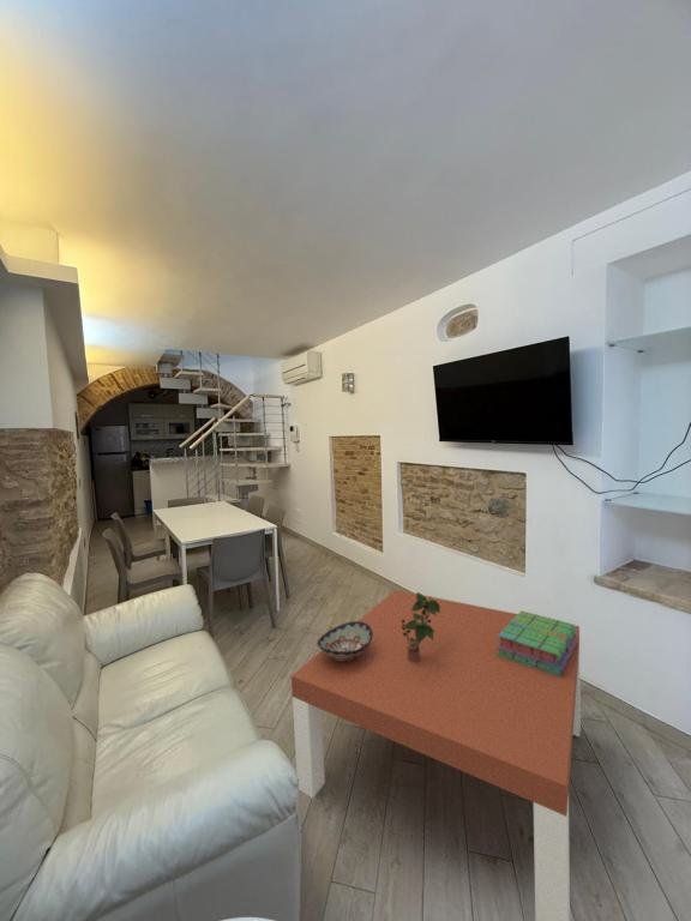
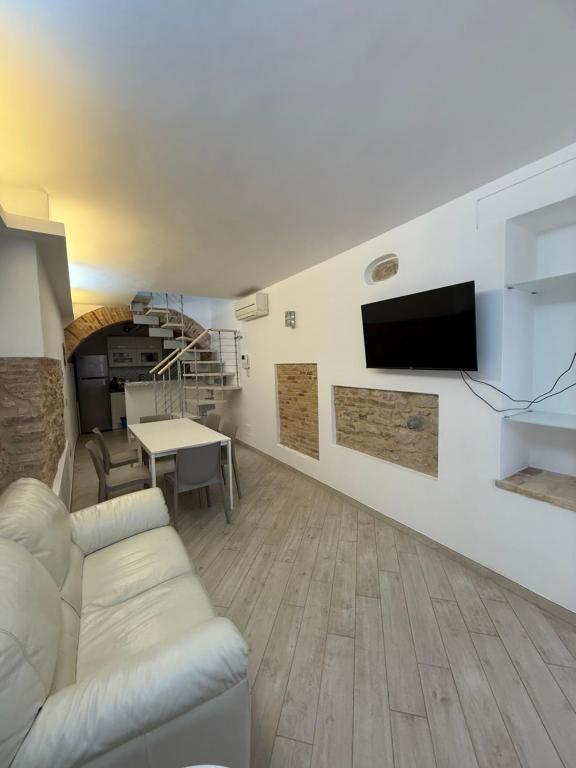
- stack of books [497,609,578,676]
- coffee table [290,589,582,921]
- potted plant [402,591,440,662]
- decorative bowl [316,620,373,661]
